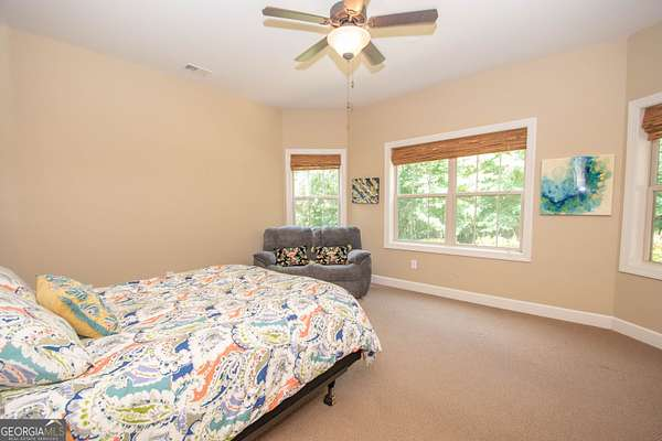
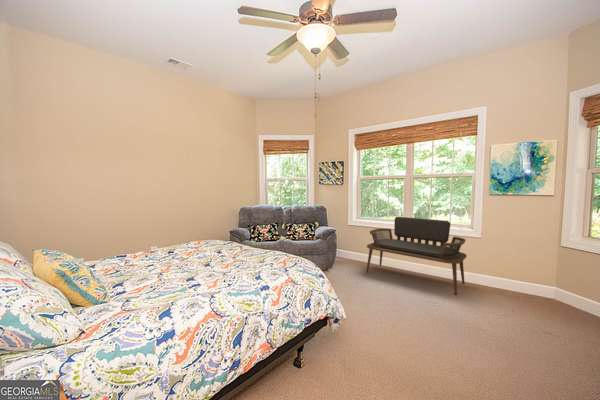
+ bench [365,216,468,296]
